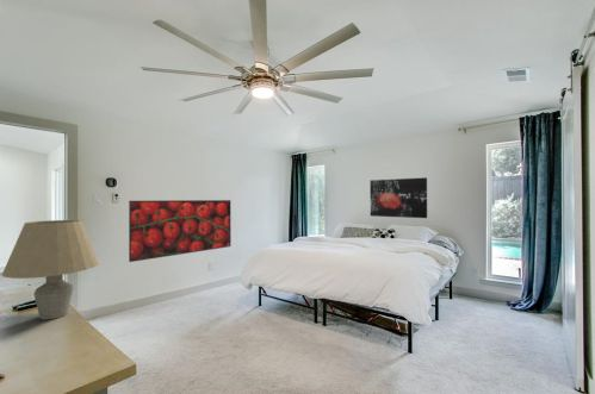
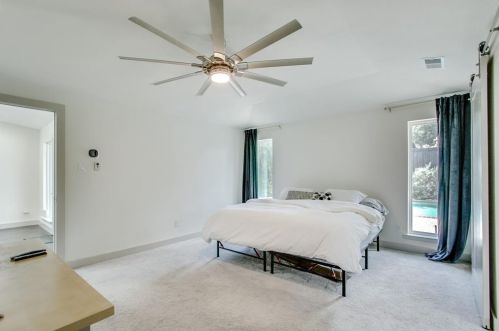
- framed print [128,199,233,263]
- table lamp [1,219,100,320]
- wall art [368,176,428,219]
